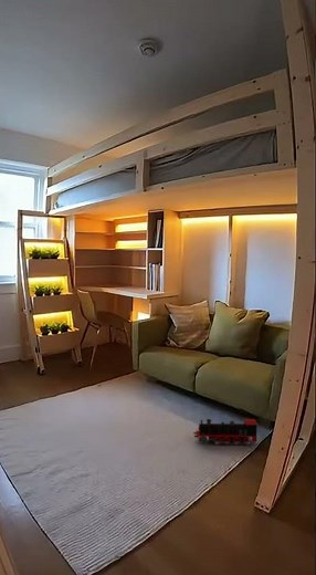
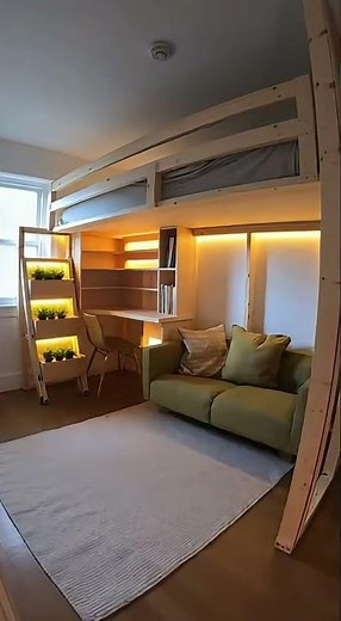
- toy train [192,418,259,446]
